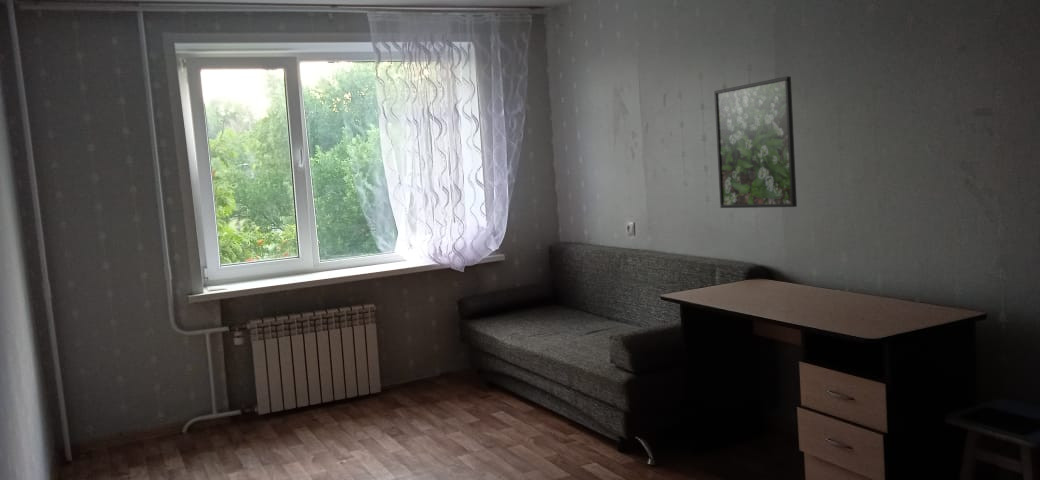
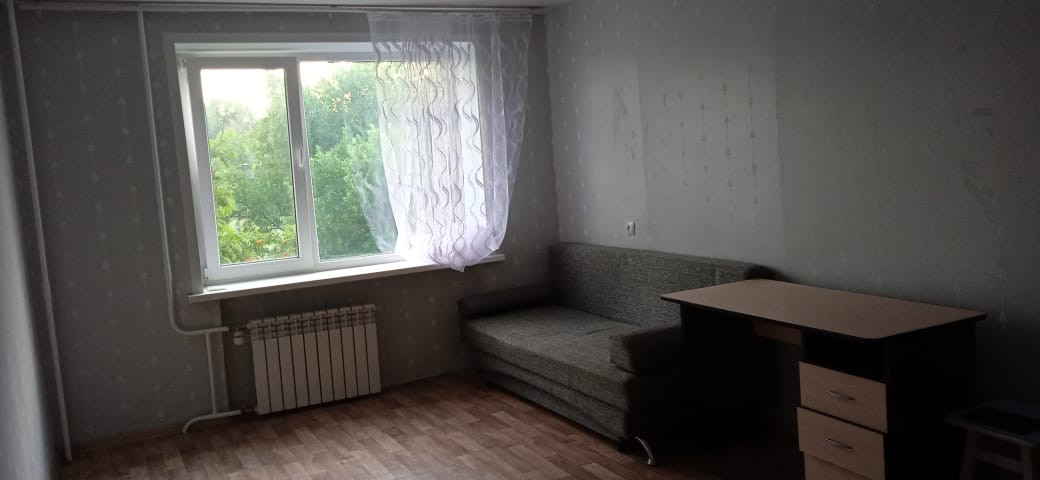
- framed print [713,75,798,209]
